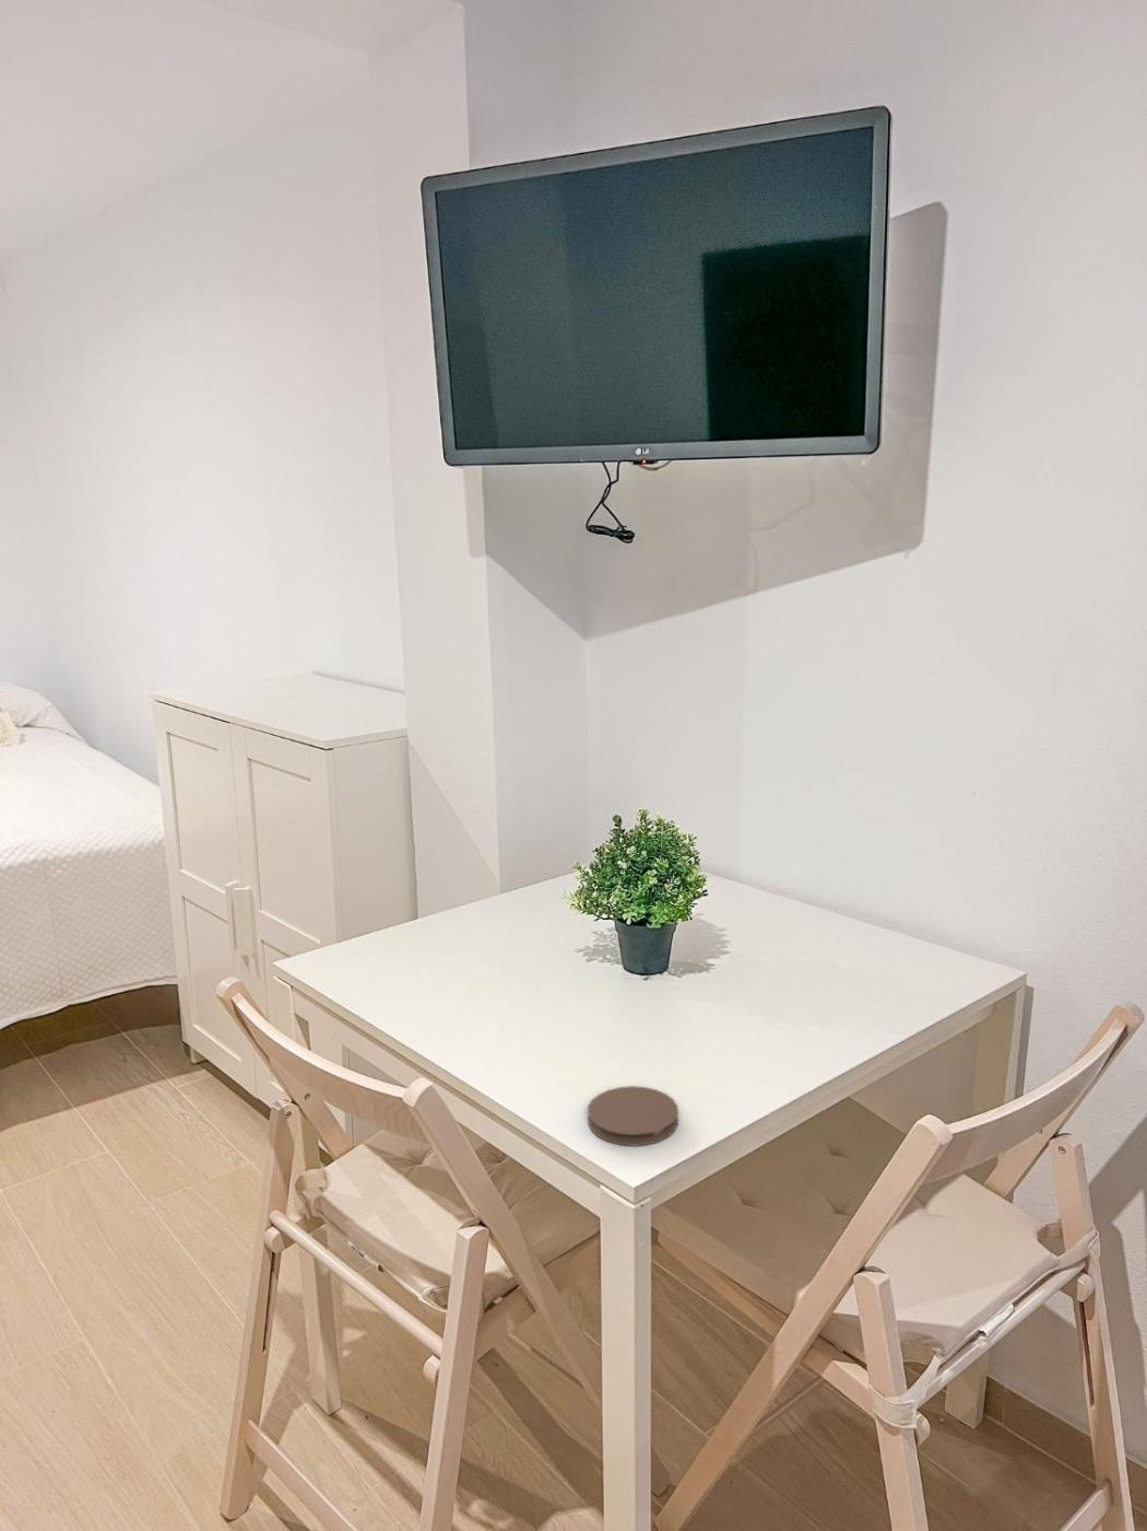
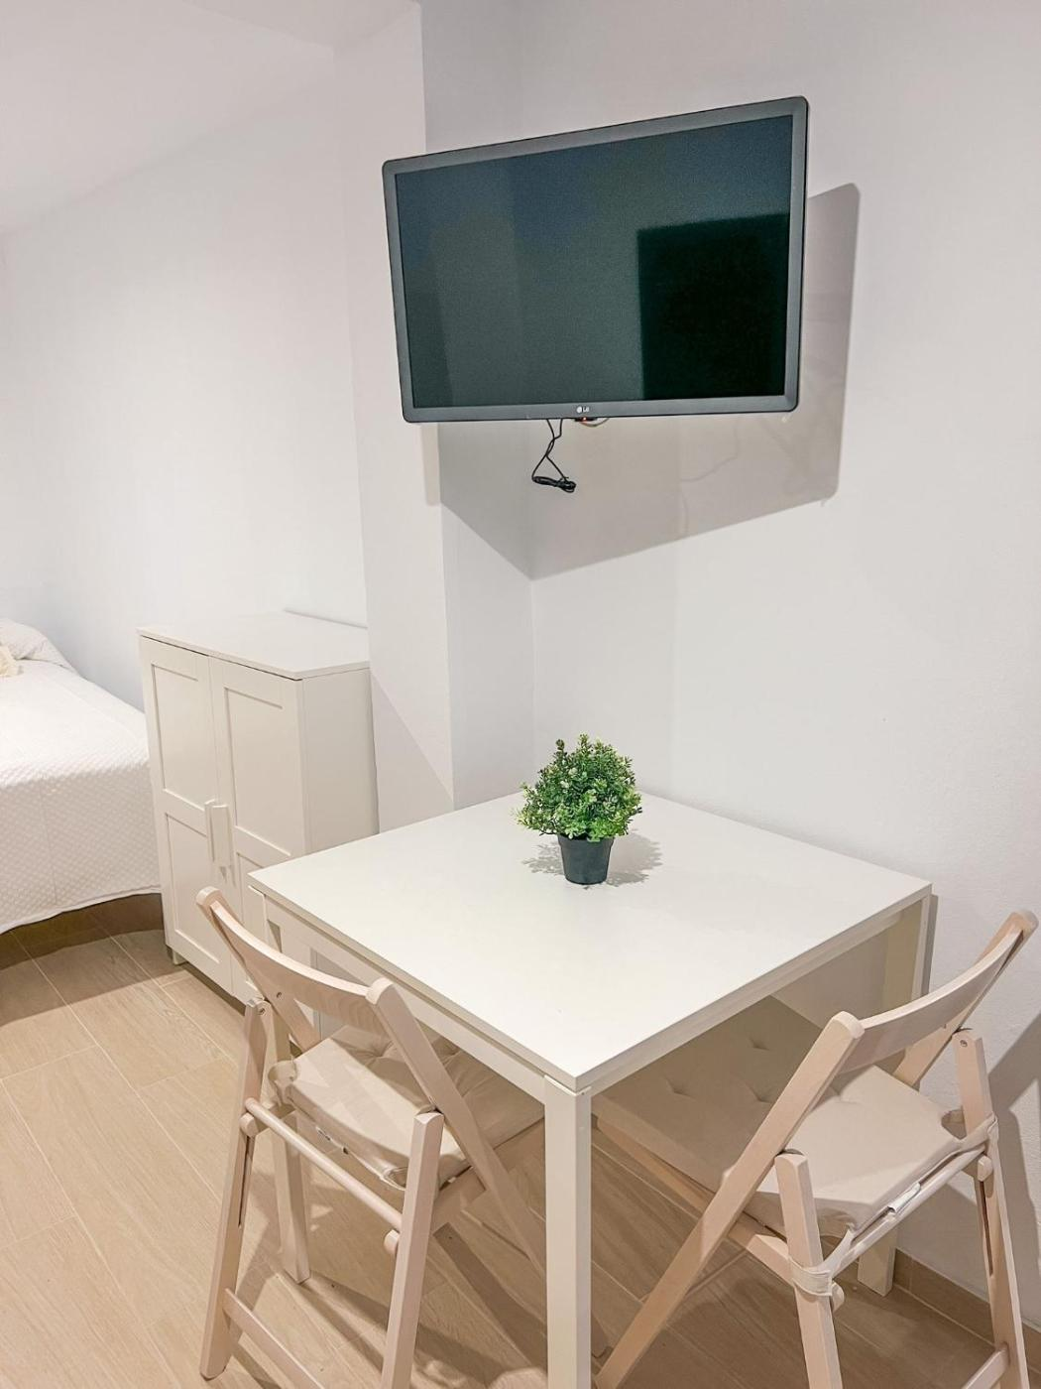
- coaster [587,1085,680,1148]
